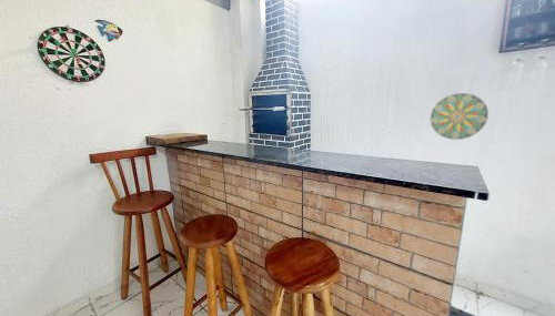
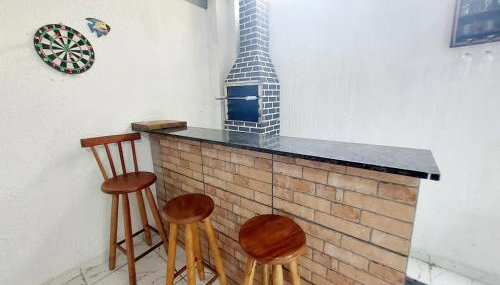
- decorative plate [430,92,490,141]
